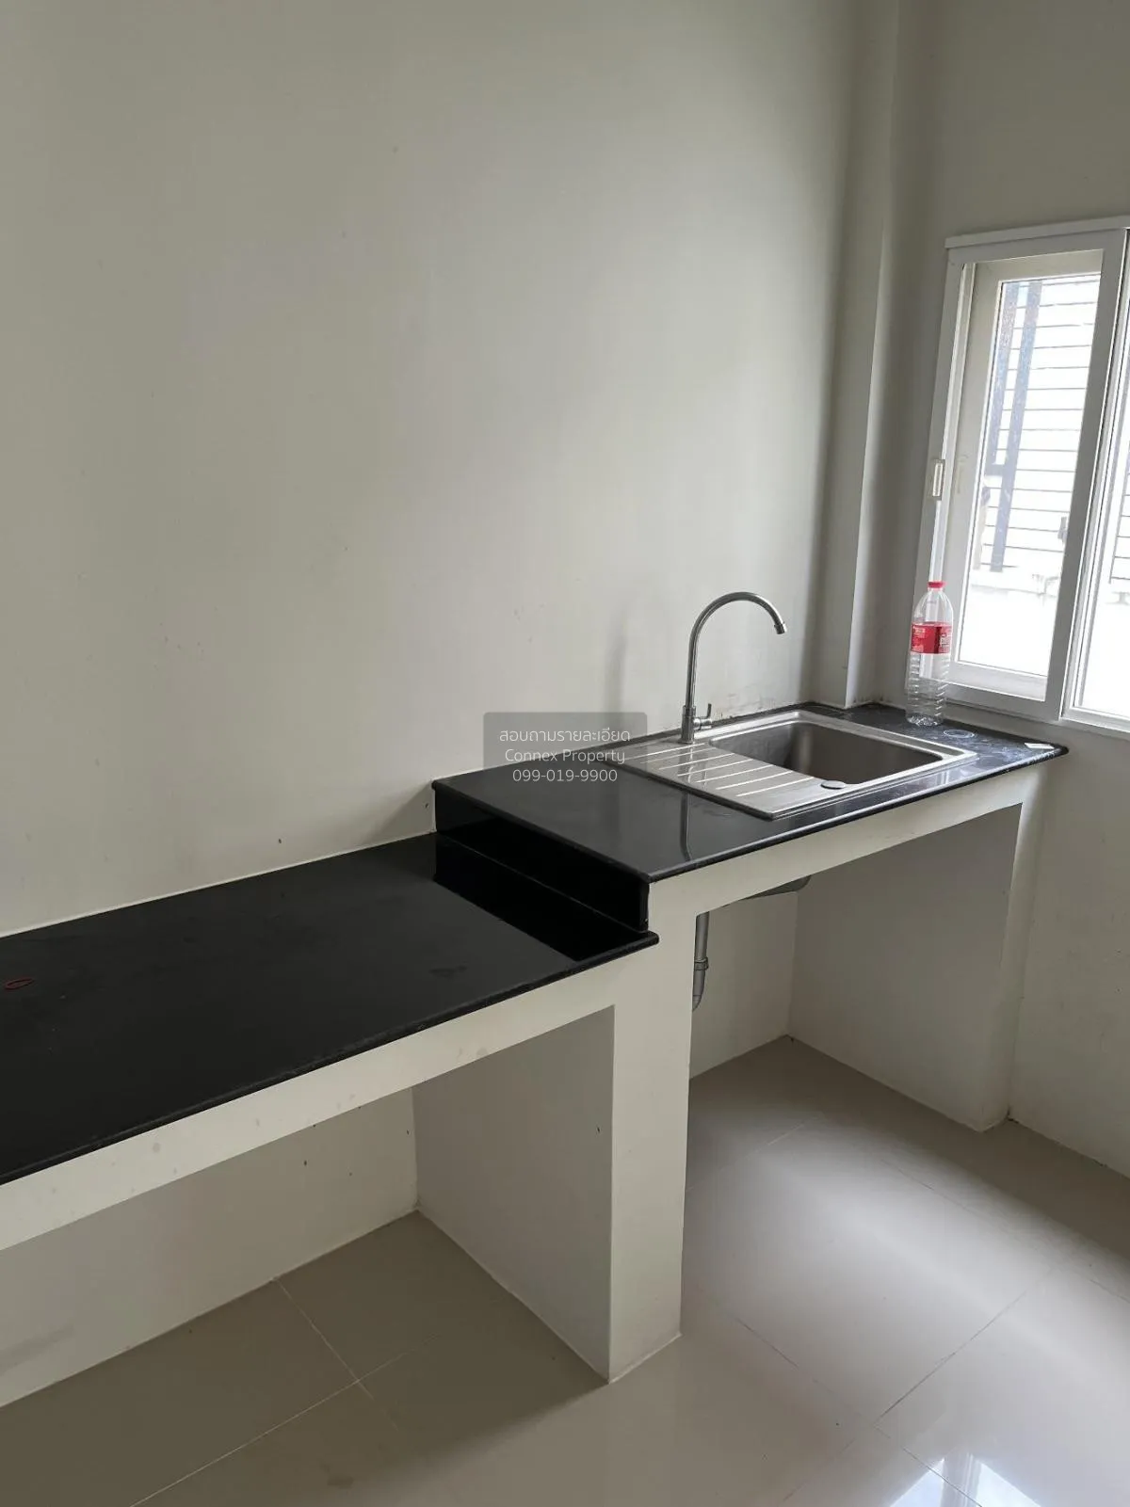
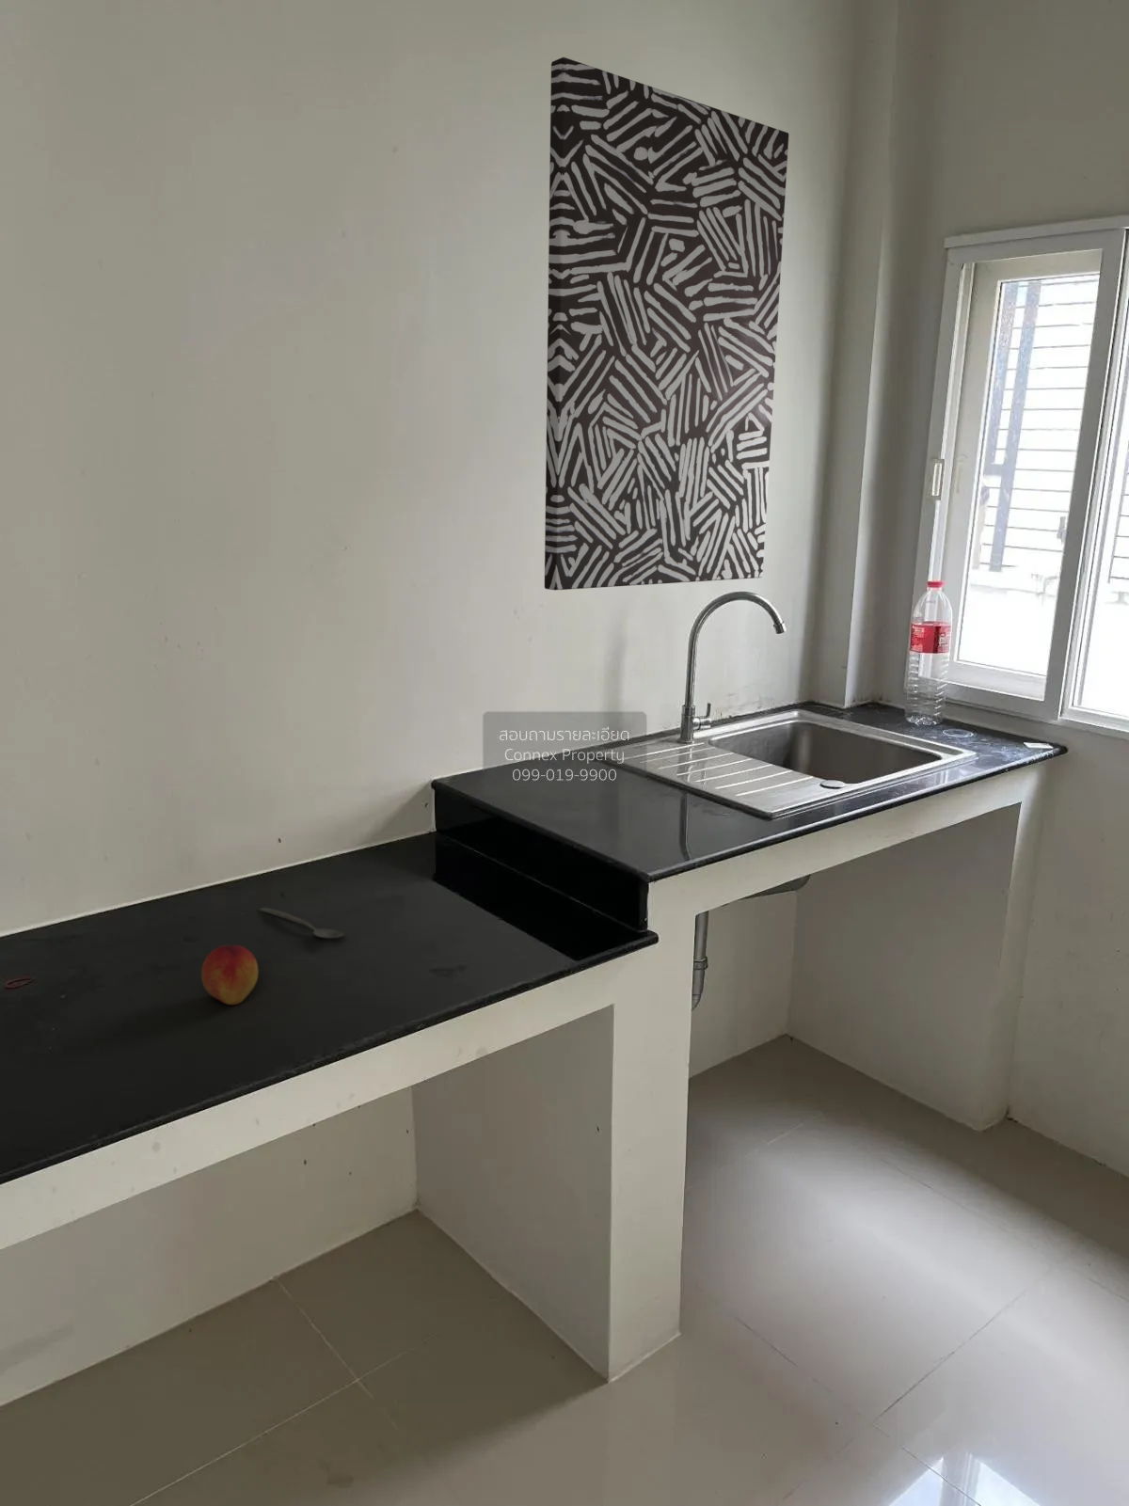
+ spoon [259,907,345,939]
+ wall art [544,57,790,591]
+ peach [200,944,259,1006]
